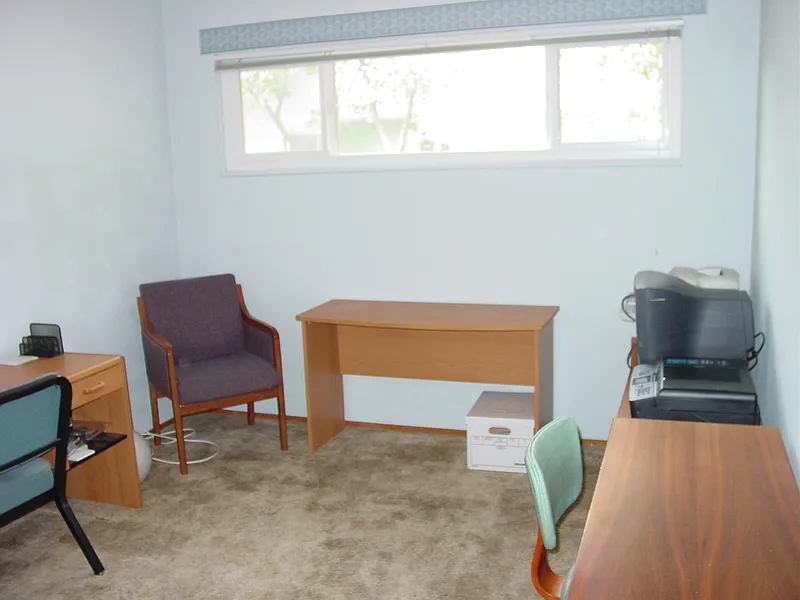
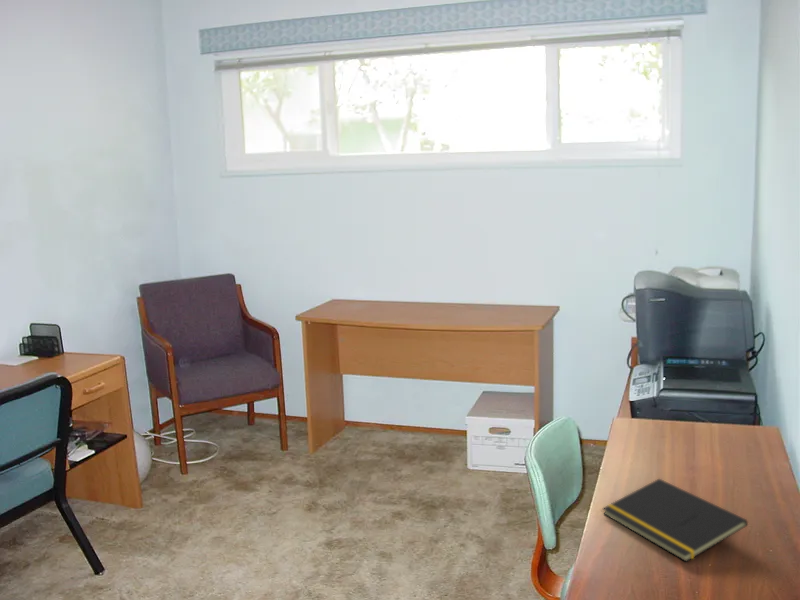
+ notepad [602,478,749,563]
